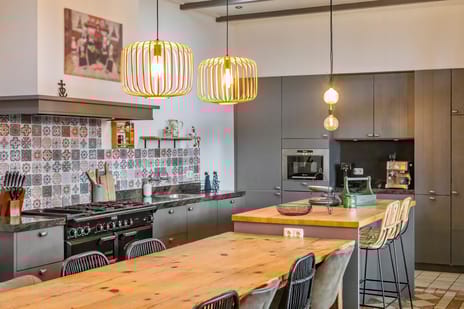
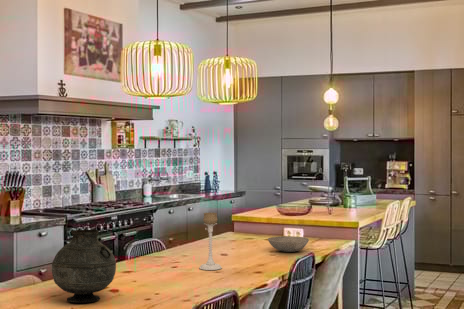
+ bowl [267,235,310,253]
+ vase [51,229,117,304]
+ candle holder [198,211,223,271]
